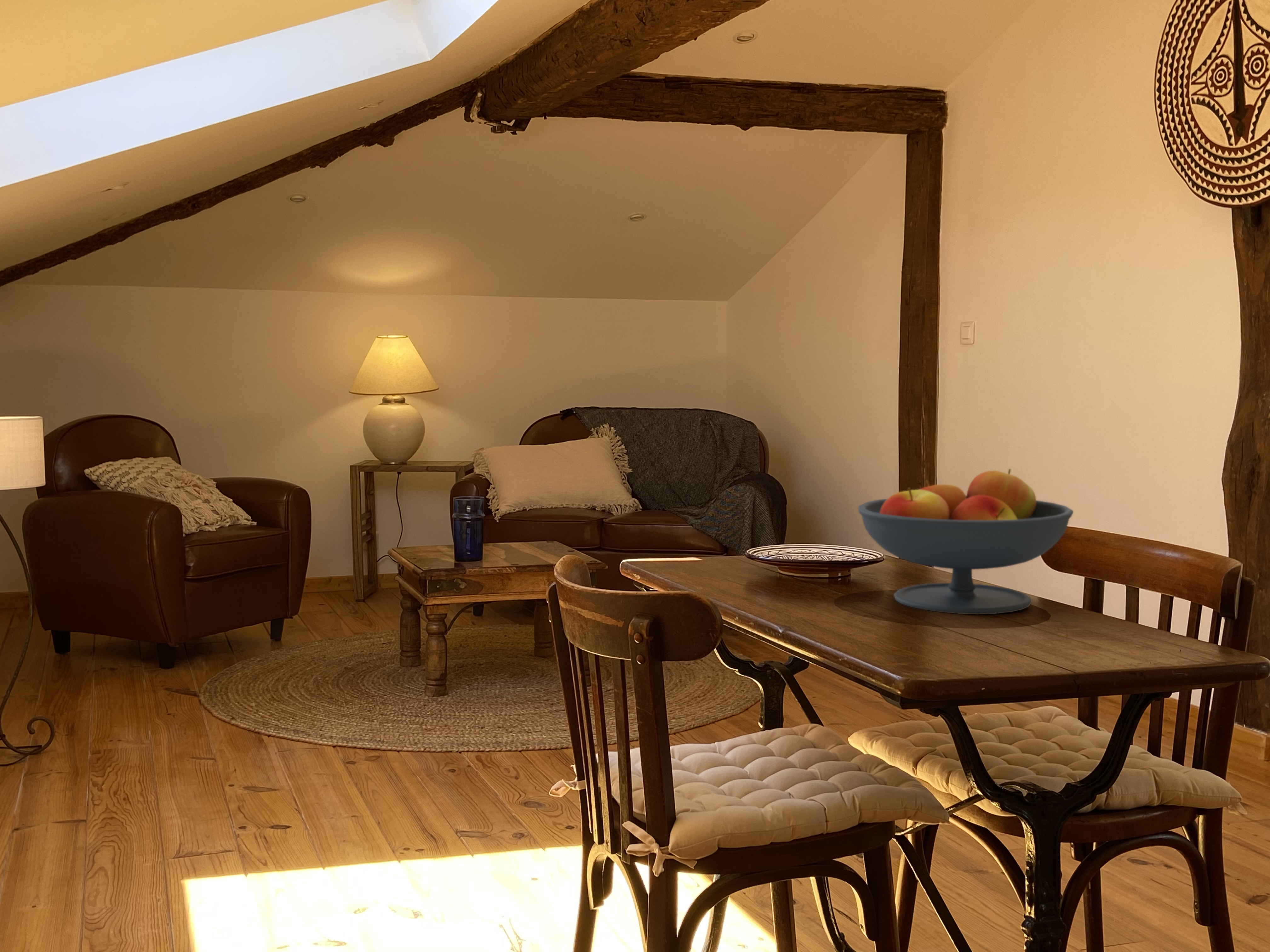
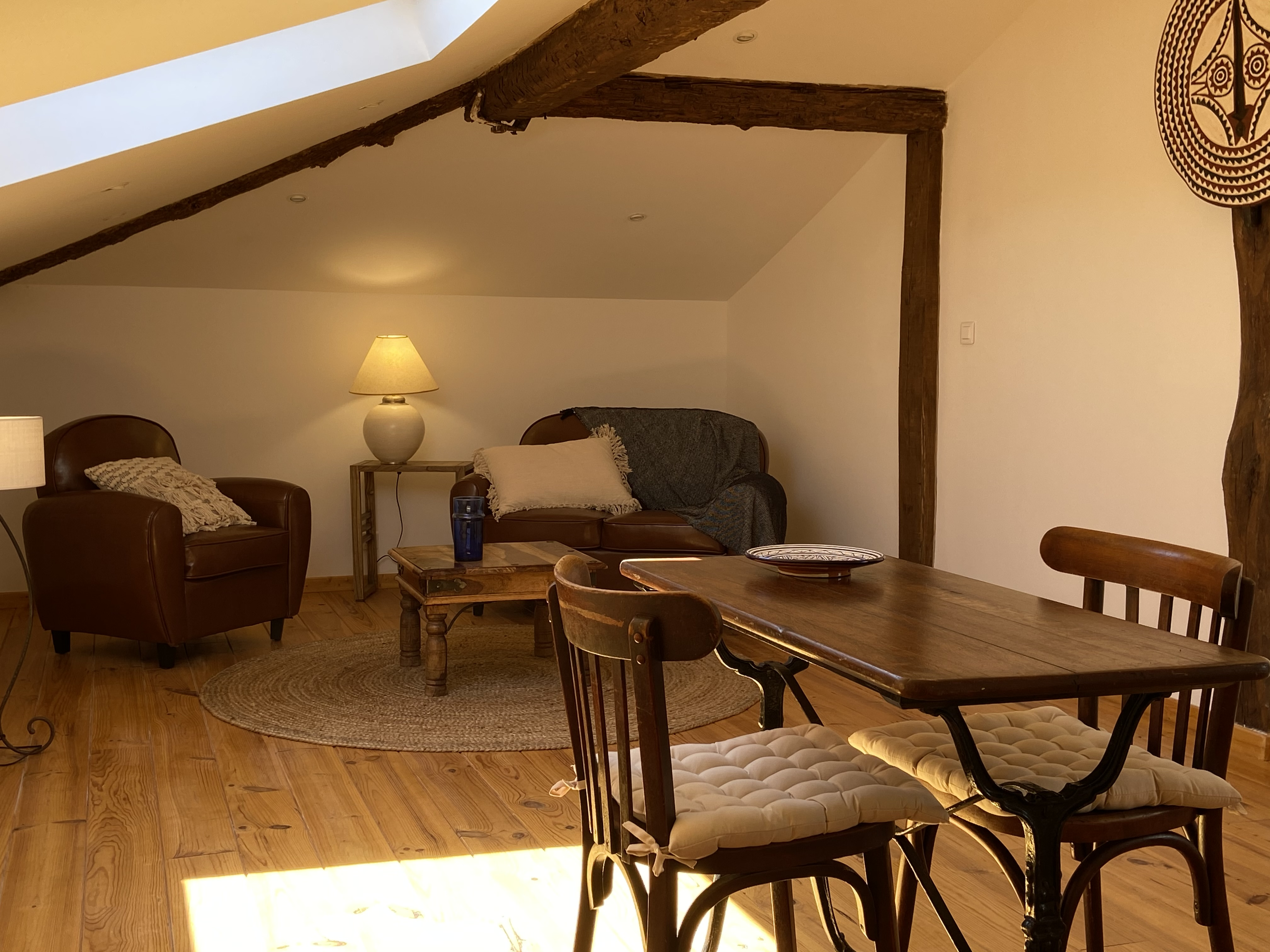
- fruit bowl [858,468,1074,615]
